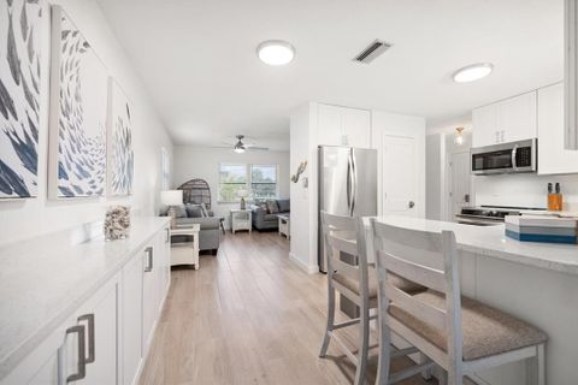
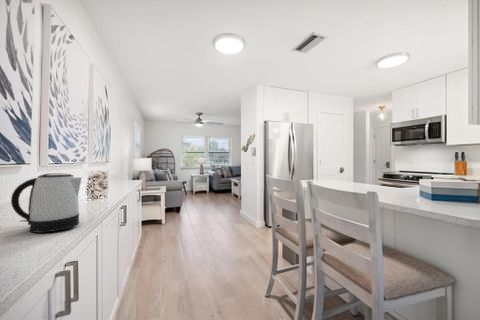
+ kettle [10,172,83,234]
